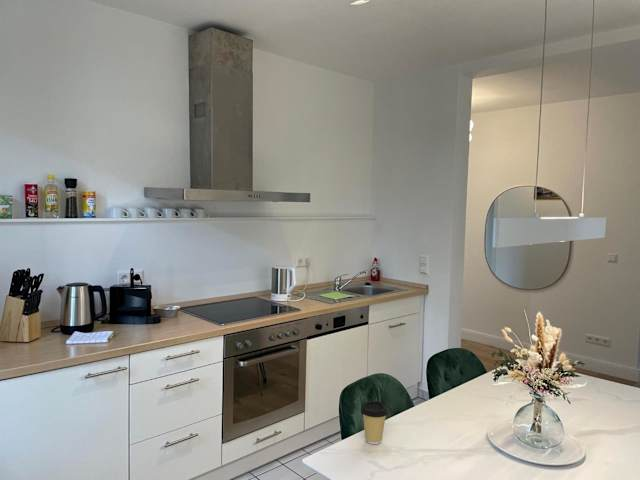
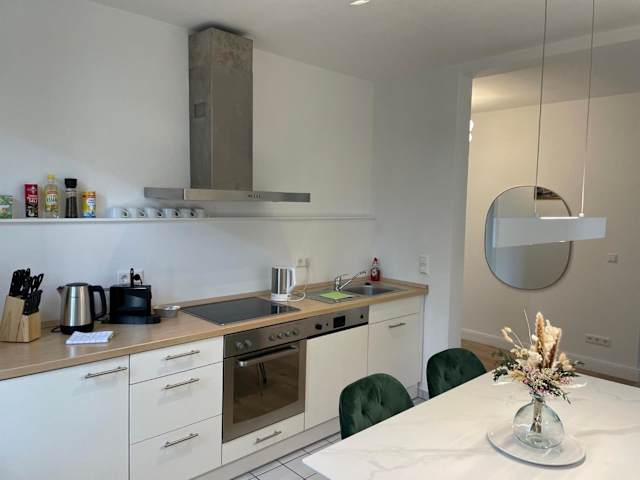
- coffee cup [360,400,389,445]
